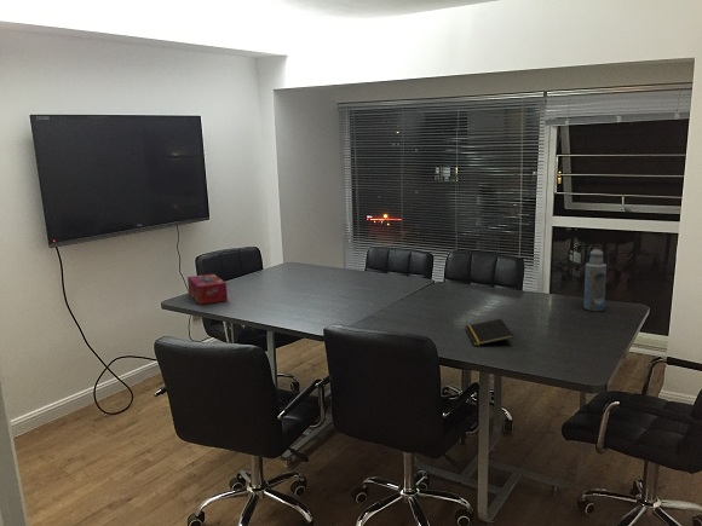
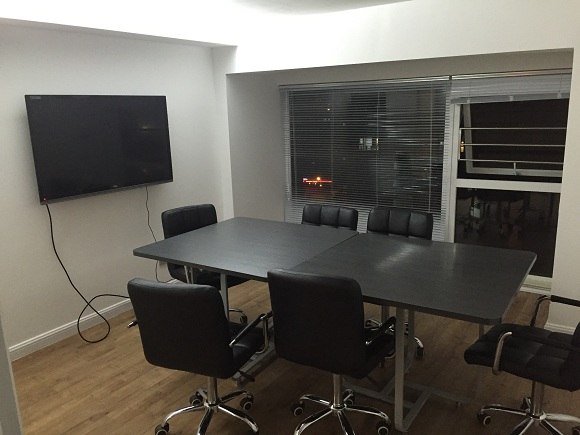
- bottle [582,248,608,312]
- notepad [465,318,516,347]
- tissue box [186,273,229,306]
